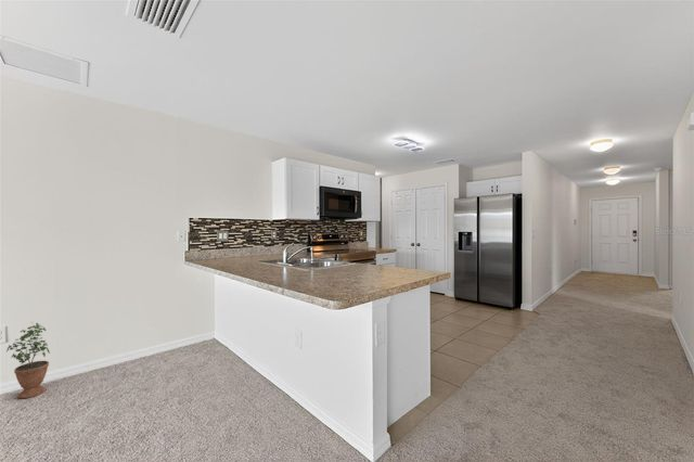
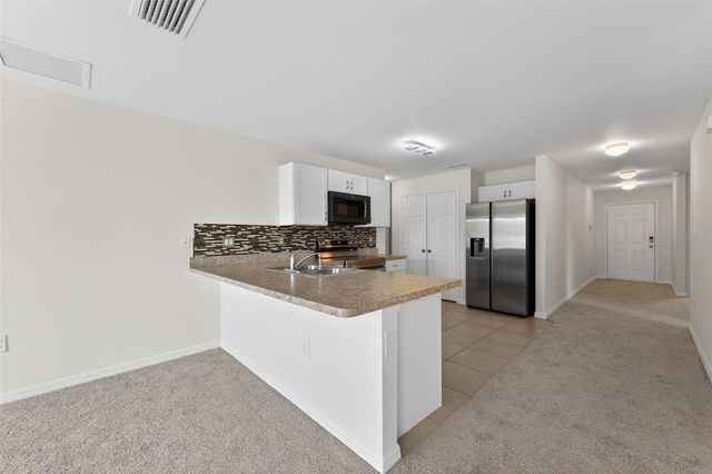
- potted plant [5,321,51,399]
